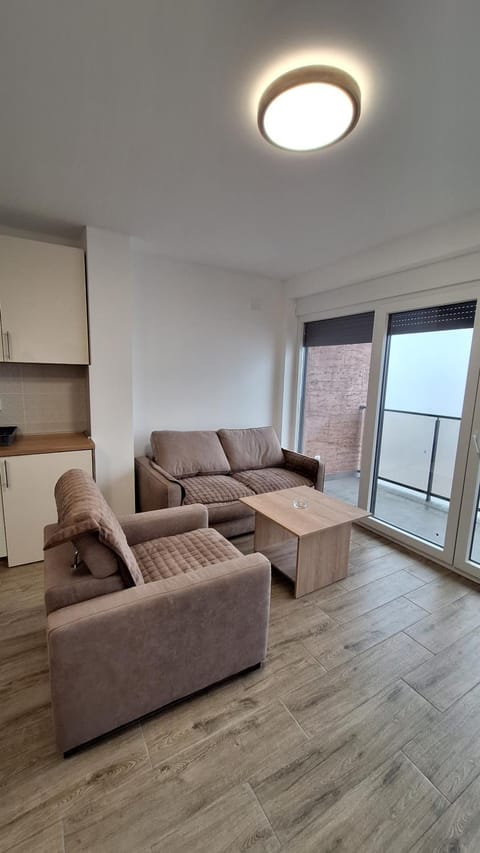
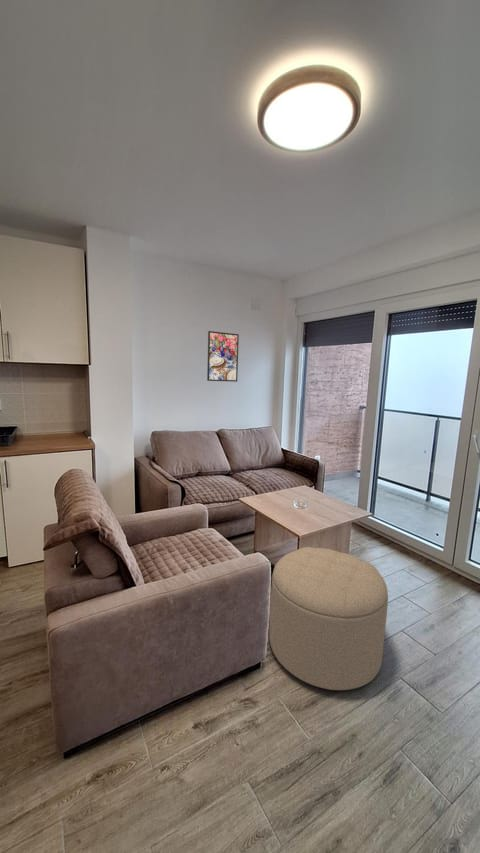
+ ottoman [269,546,389,691]
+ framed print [206,330,240,383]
